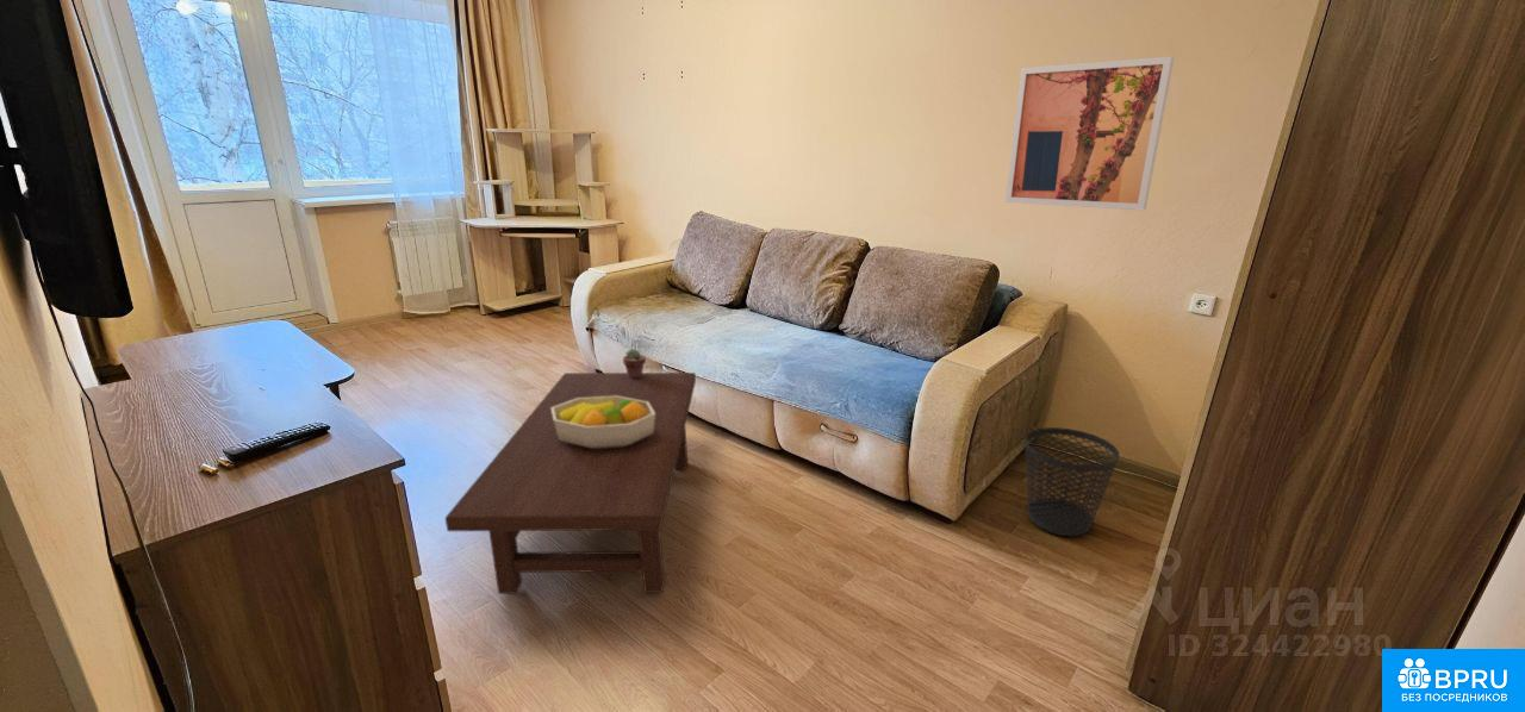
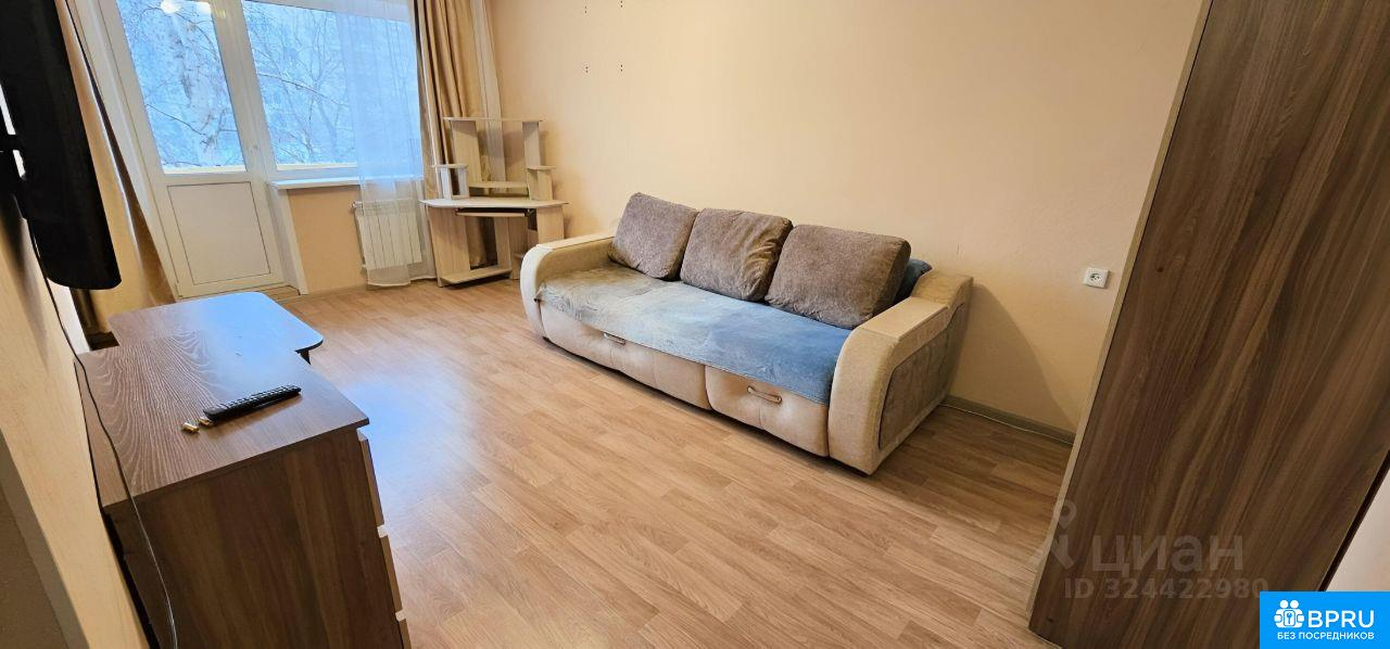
- potted succulent [622,348,647,380]
- fruit bowl [552,396,655,449]
- coffee table [444,371,697,595]
- wall art [1004,56,1175,212]
- wastebasket [1025,426,1120,538]
